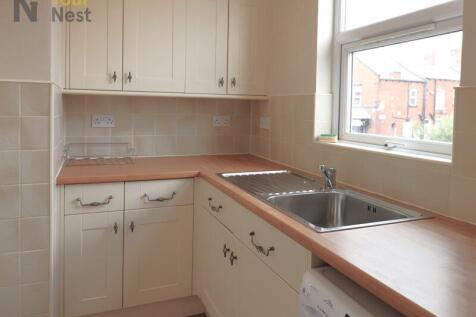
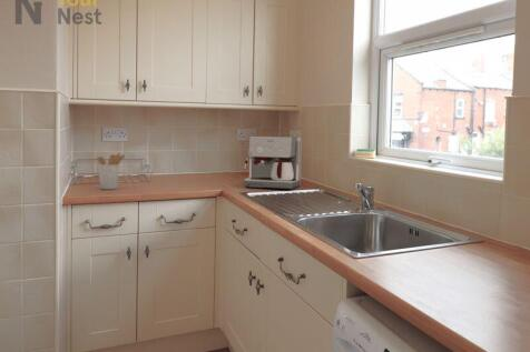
+ utensil holder [96,151,126,191]
+ coffee maker [243,135,303,190]
